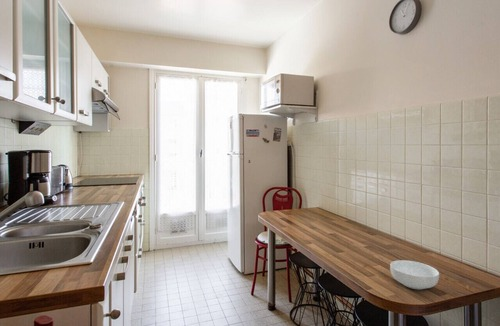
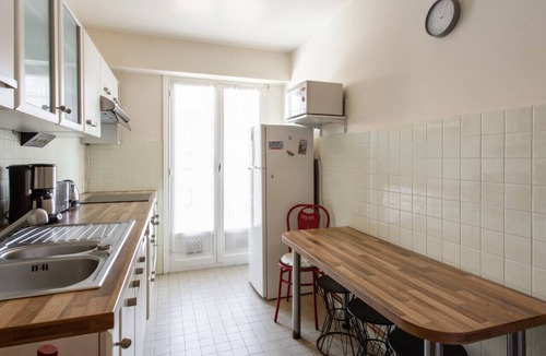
- cereal bowl [389,259,440,290]
